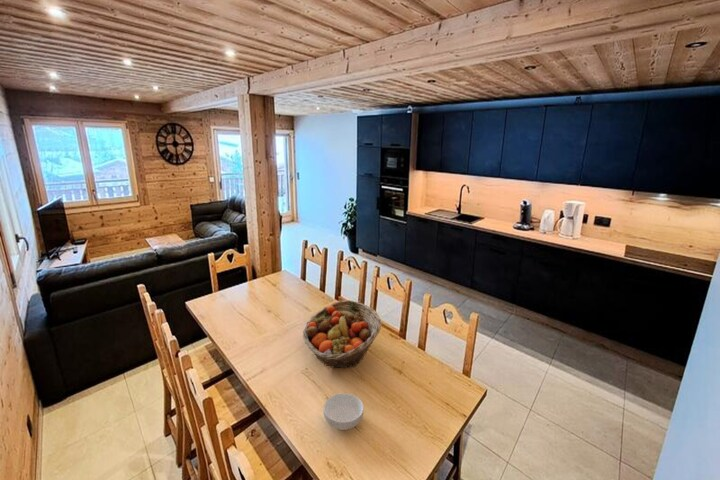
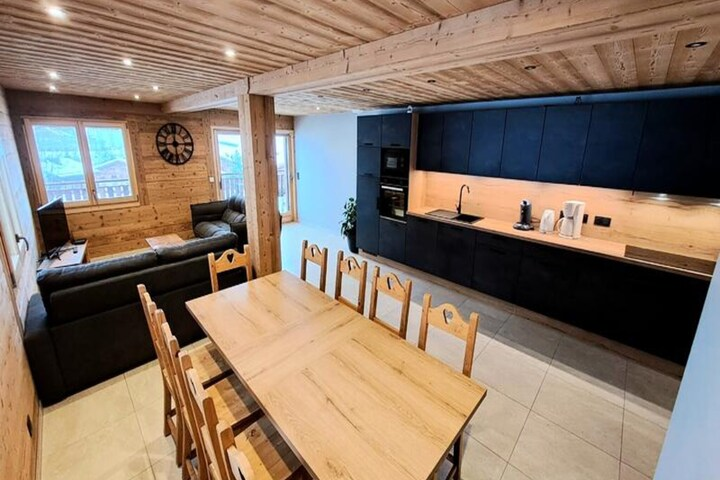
- fruit basket [302,299,382,369]
- cereal bowl [322,392,365,431]
